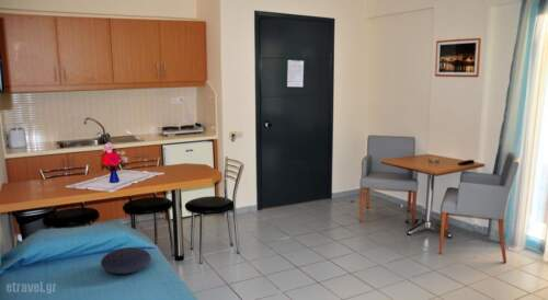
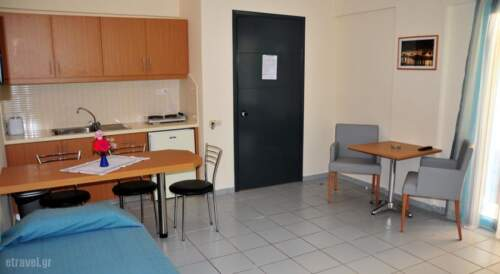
- cushion [100,246,152,275]
